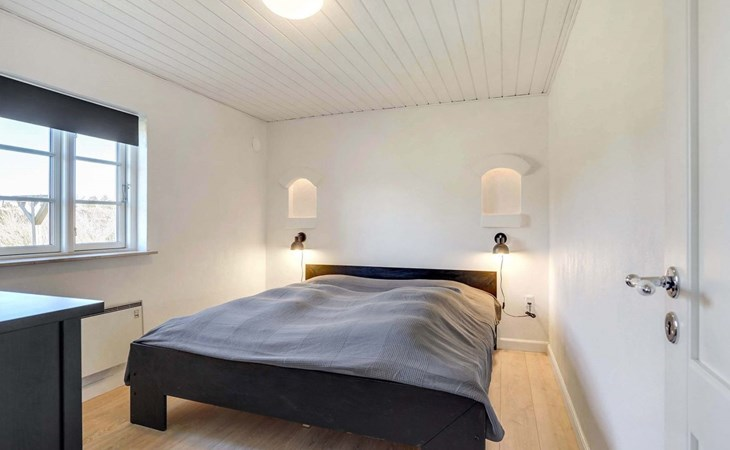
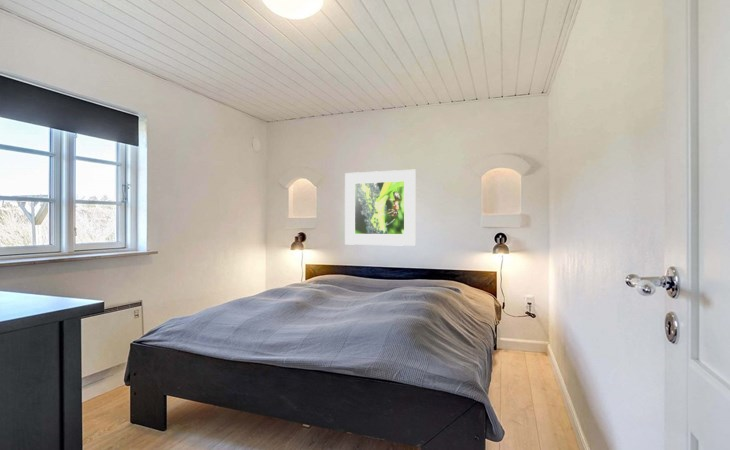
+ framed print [344,169,417,247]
